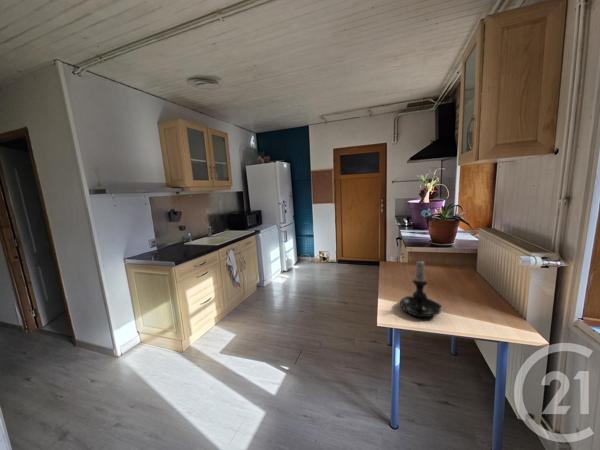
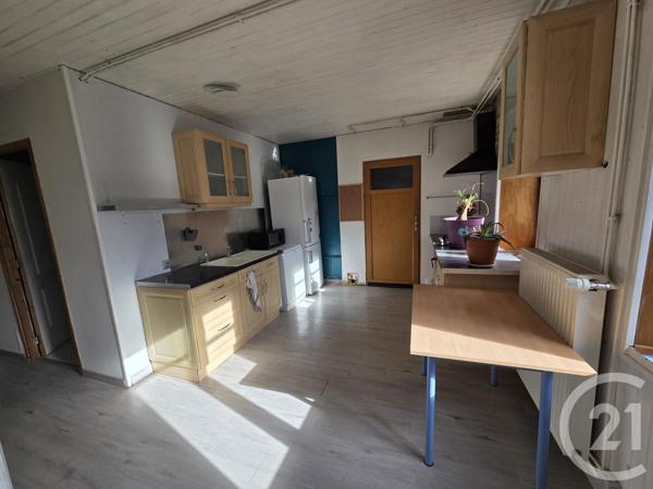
- candle holder [399,258,443,319]
